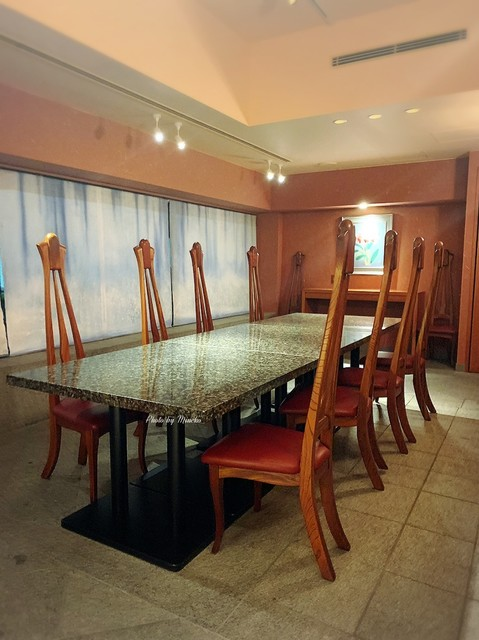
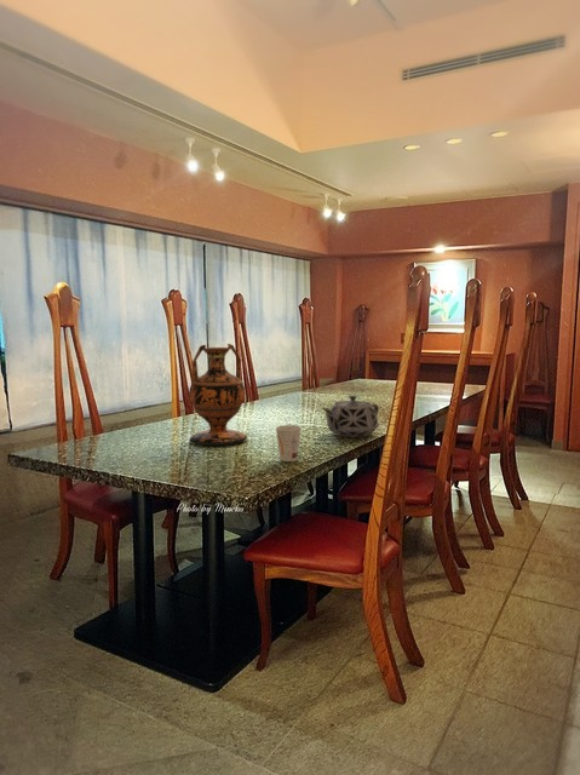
+ teapot [320,394,380,438]
+ vase [188,343,248,447]
+ cup [275,424,303,463]
